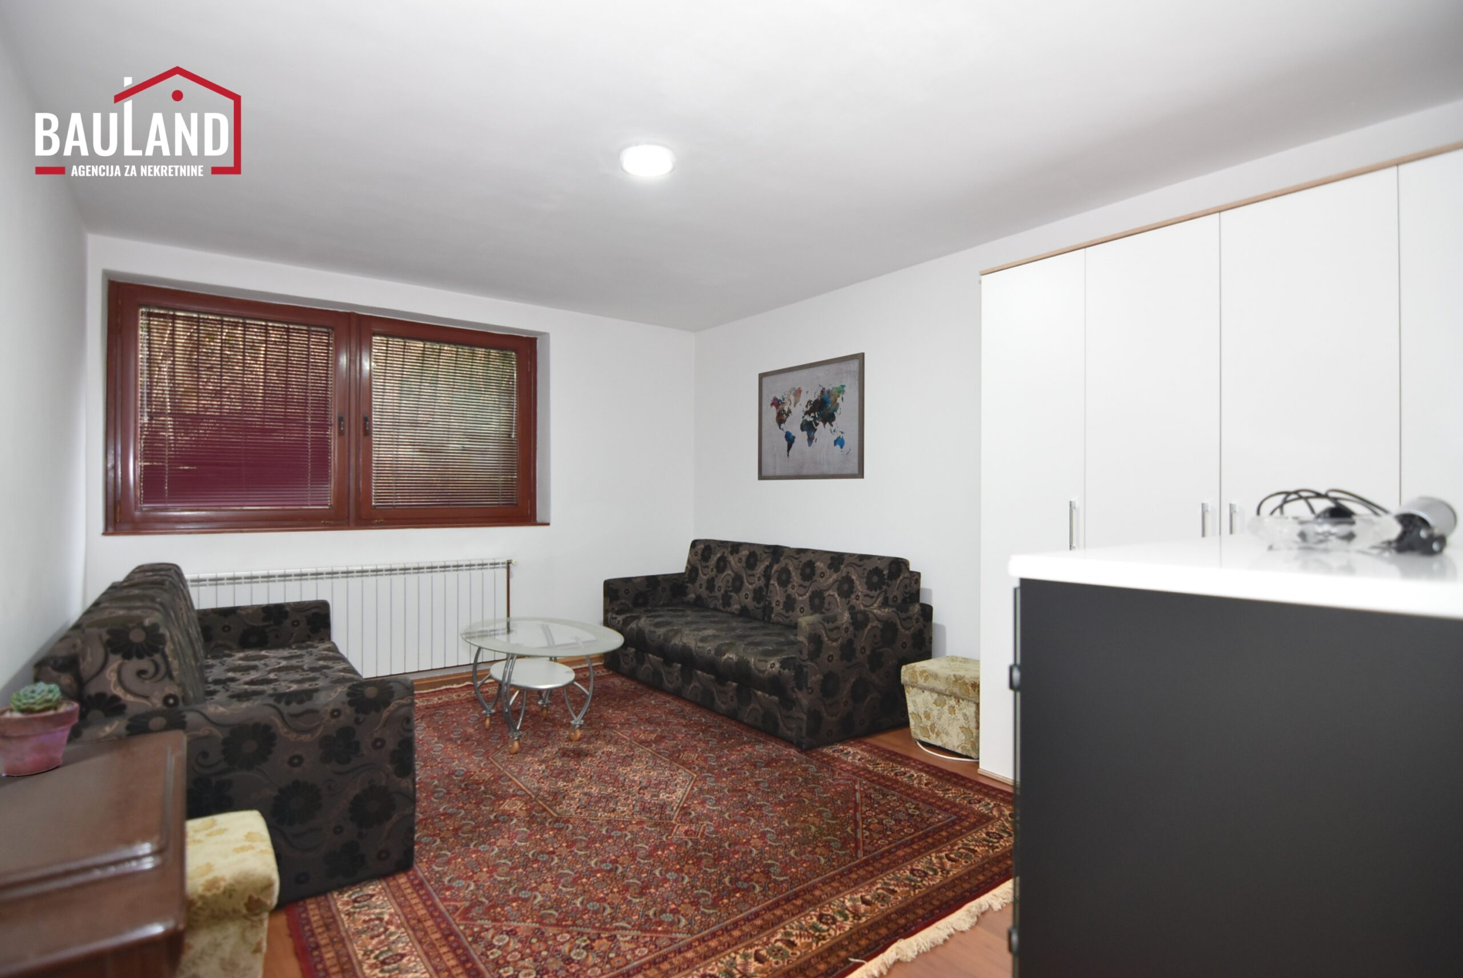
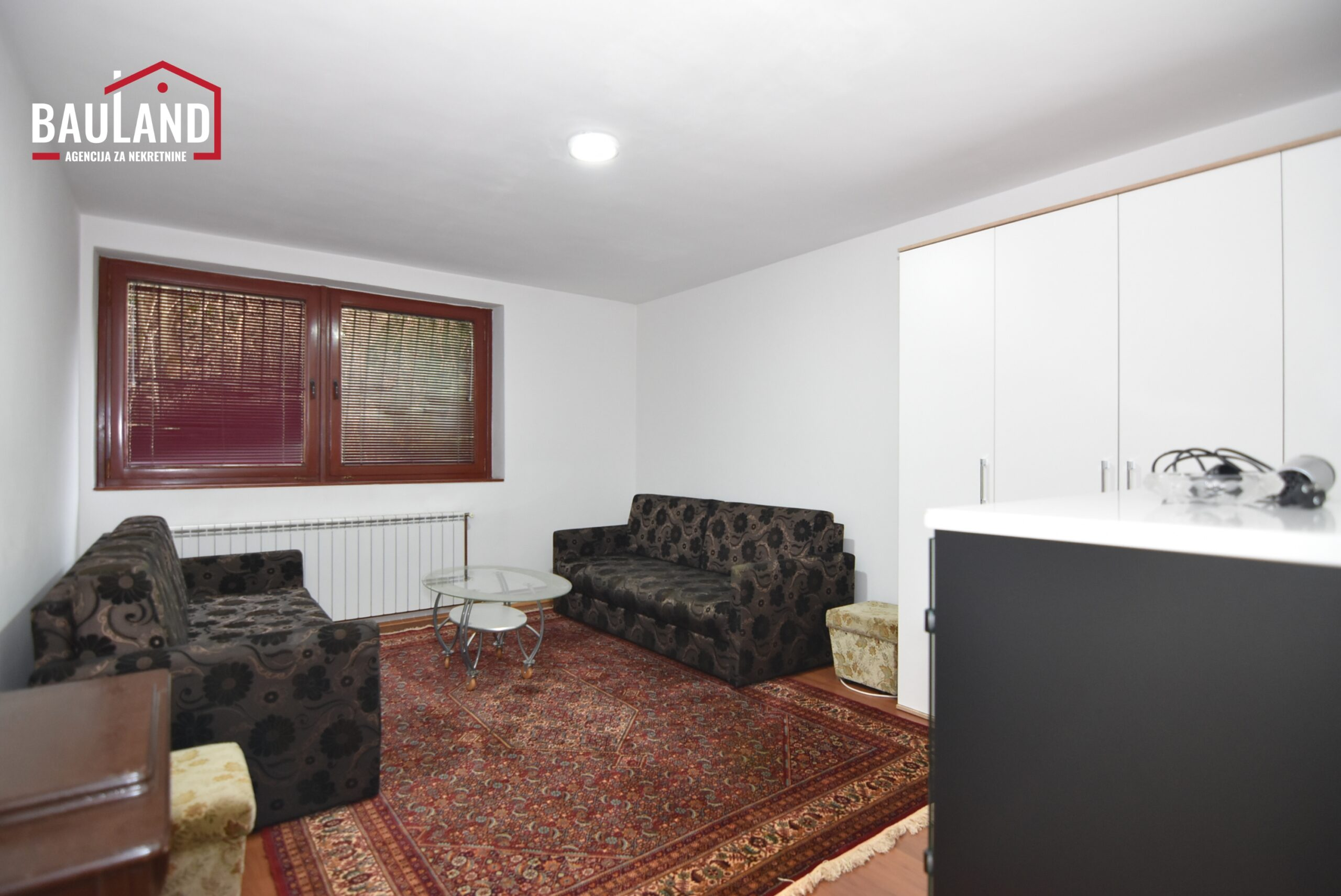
- potted succulent [0,681,81,777]
- wall art [757,351,865,480]
